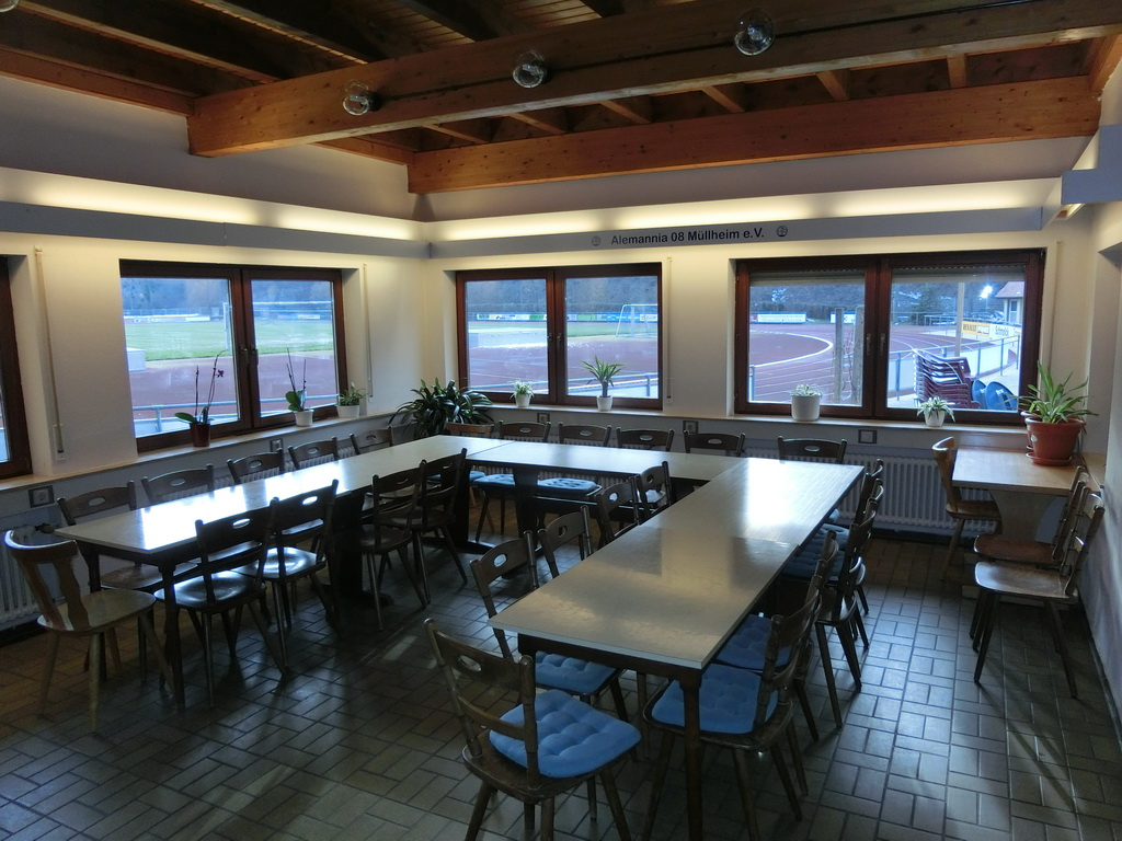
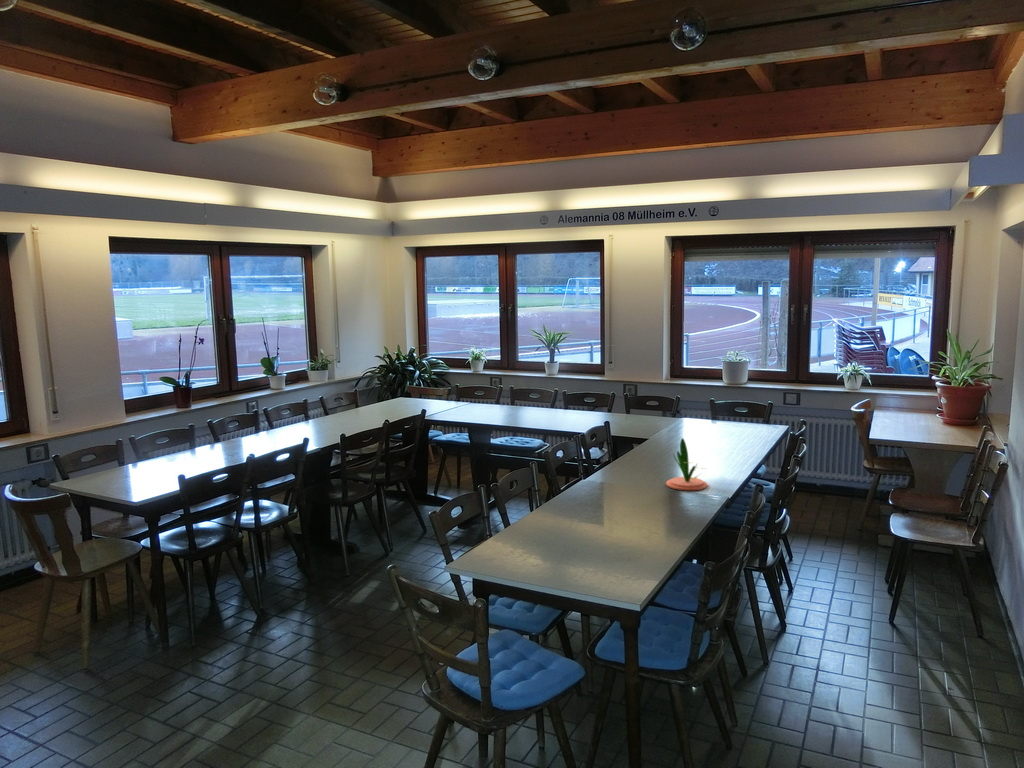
+ plant [665,437,709,491]
